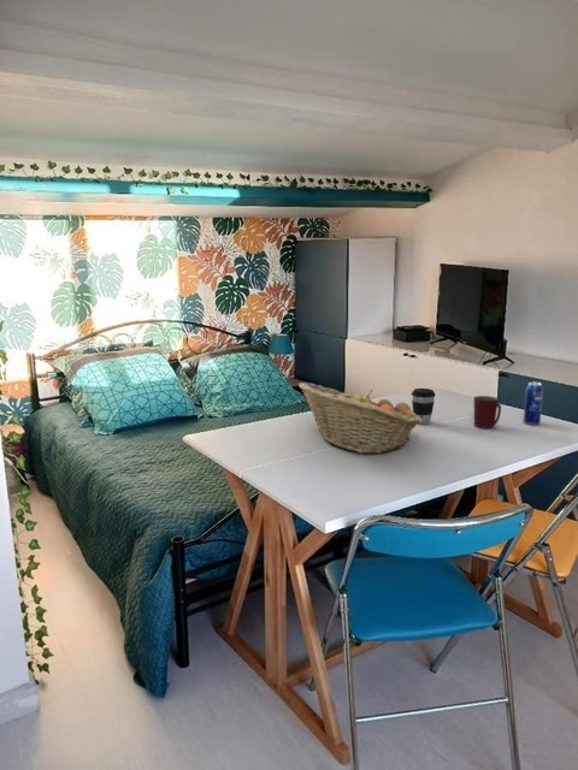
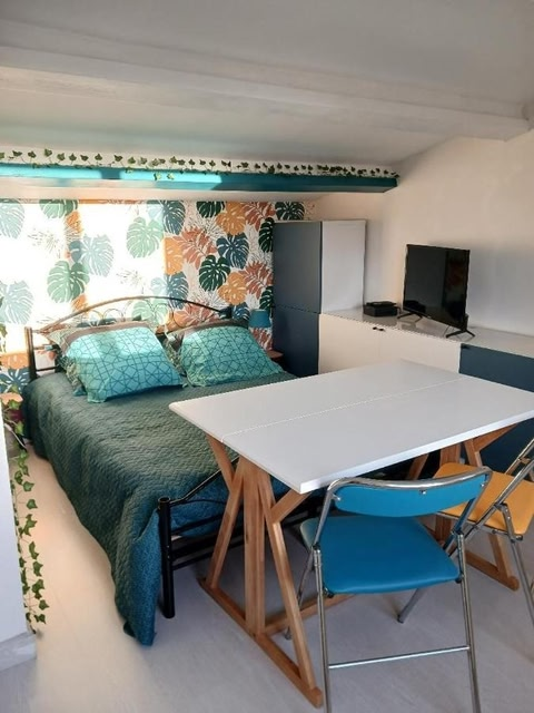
- fruit basket [297,381,421,455]
- coffee cup [411,387,436,425]
- mug [473,395,502,430]
- beverage can [523,381,544,426]
